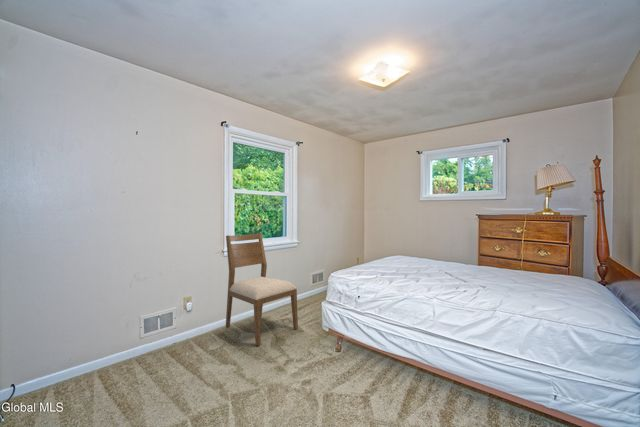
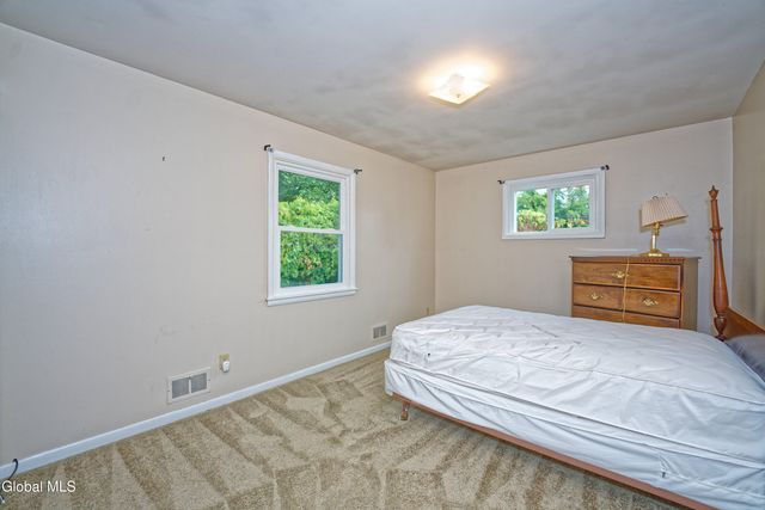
- chair [225,232,299,347]
